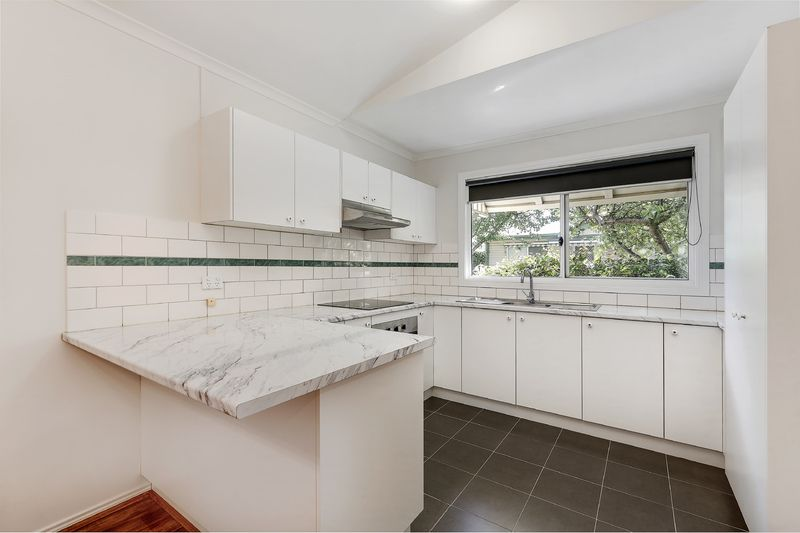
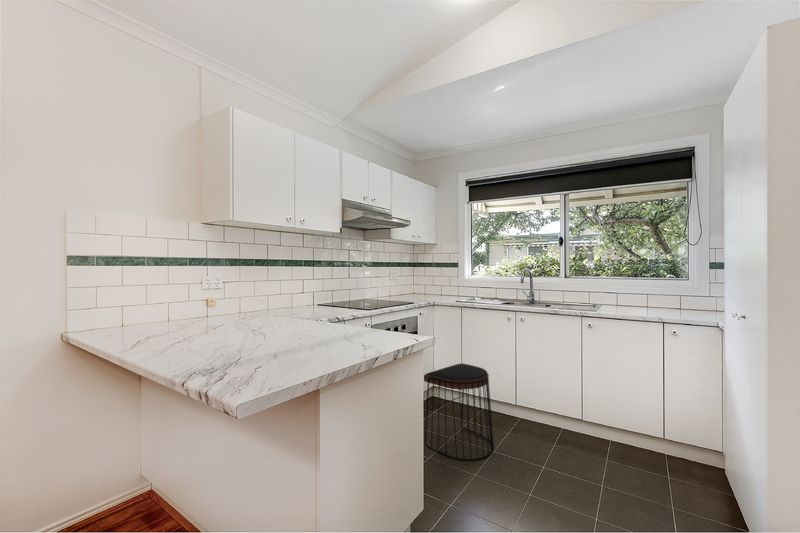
+ stool [423,363,495,462]
